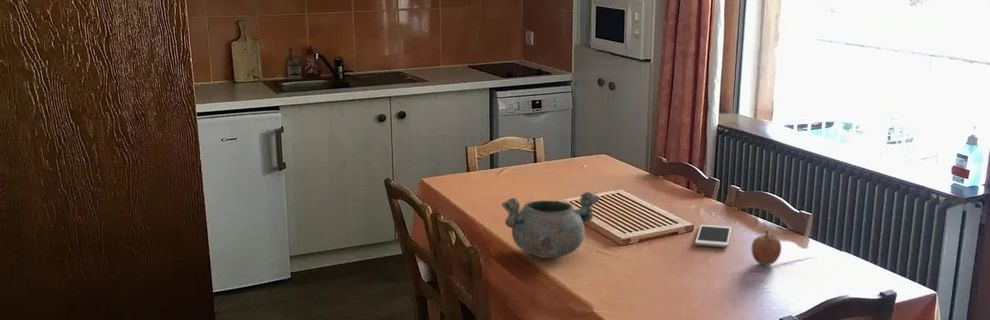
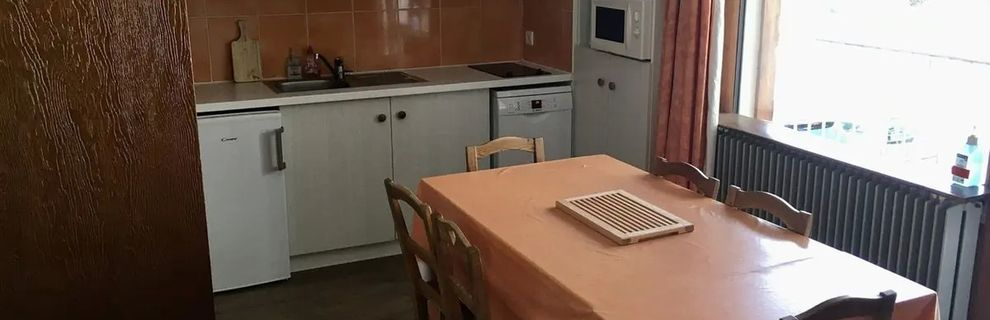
- decorative bowl [501,191,600,259]
- cell phone [694,224,732,248]
- fruit [751,229,782,266]
